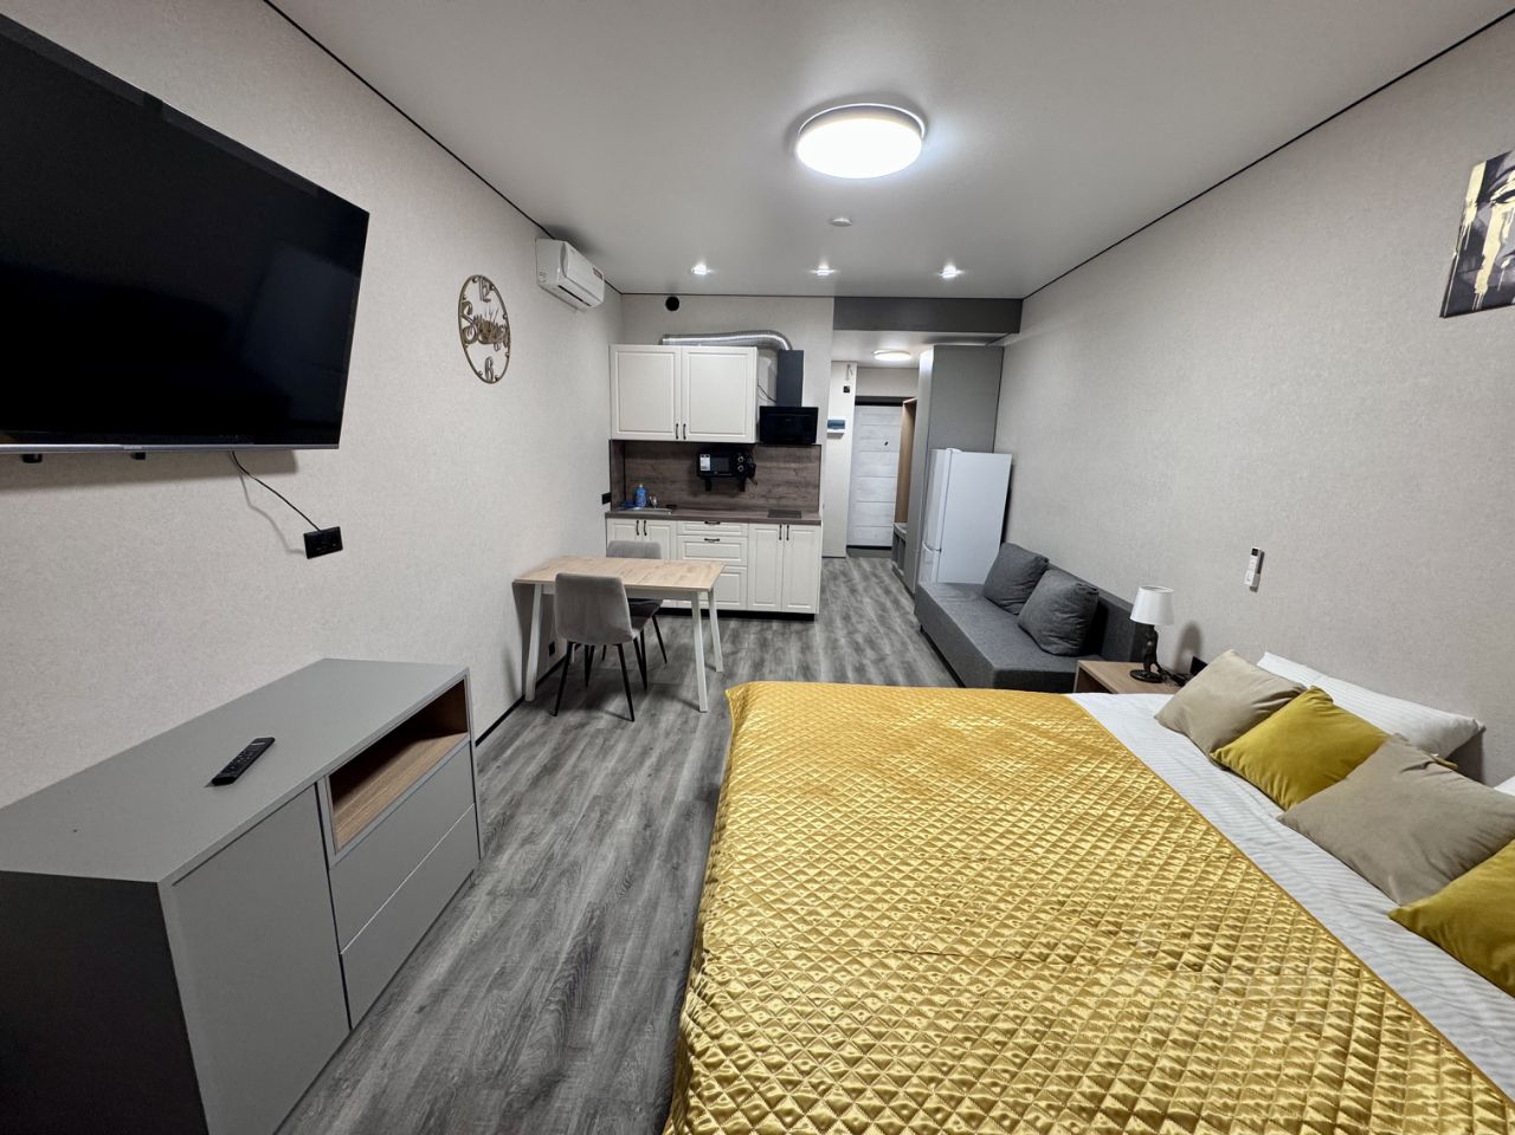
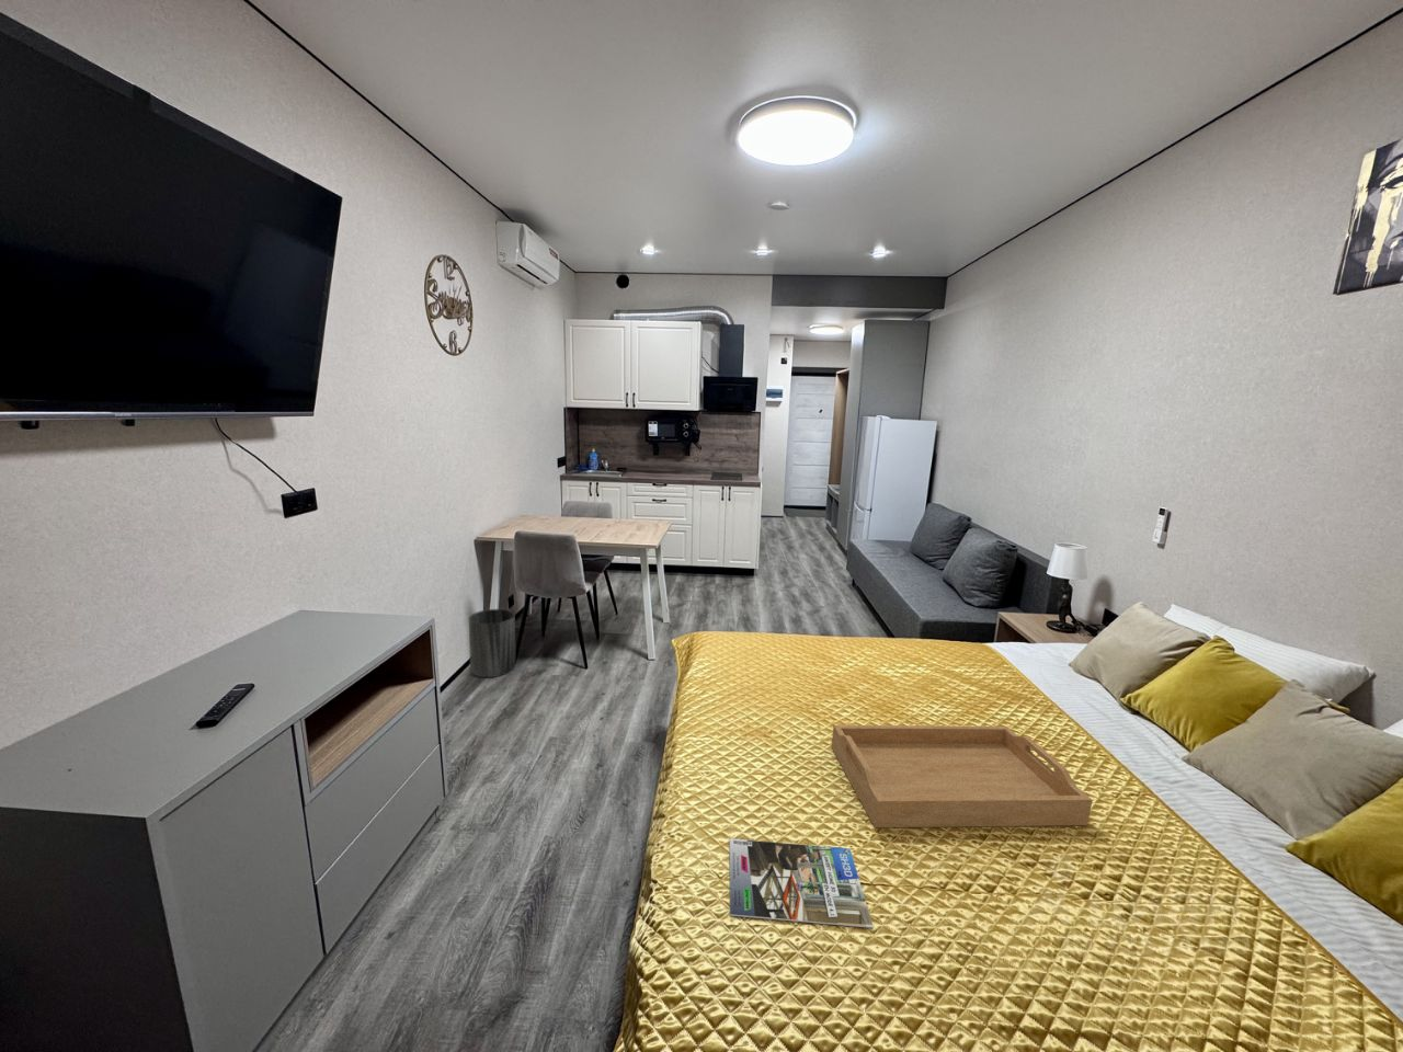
+ magazine [729,838,874,929]
+ serving tray [830,724,1094,829]
+ trash can [468,608,516,678]
